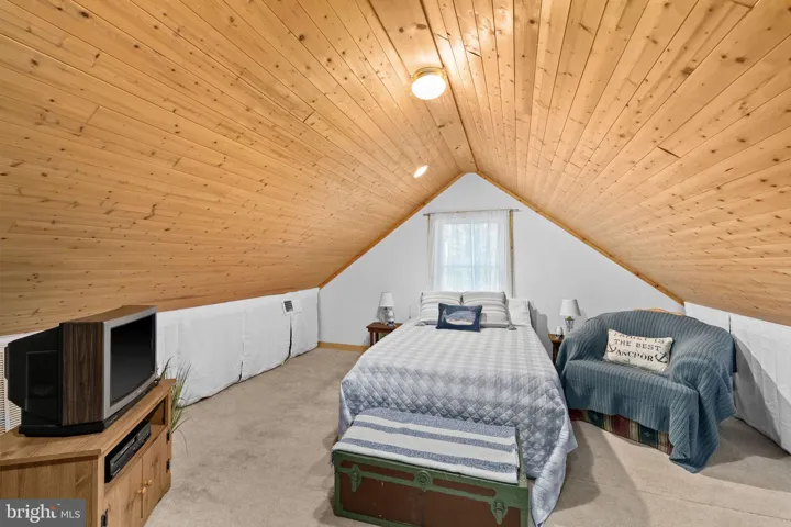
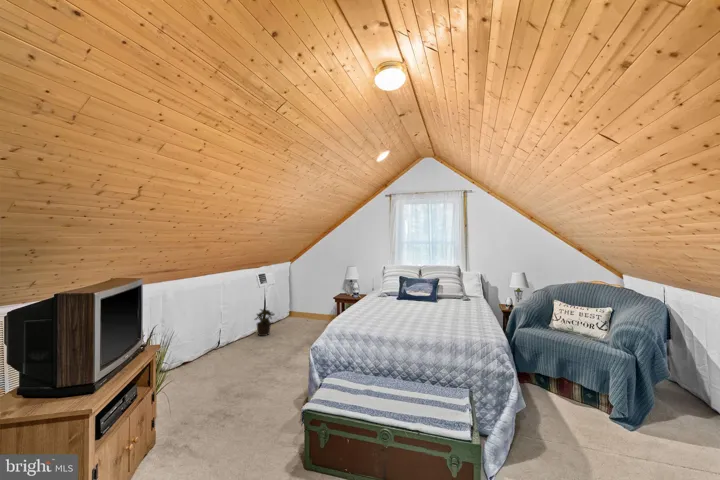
+ potted plant [254,306,276,337]
